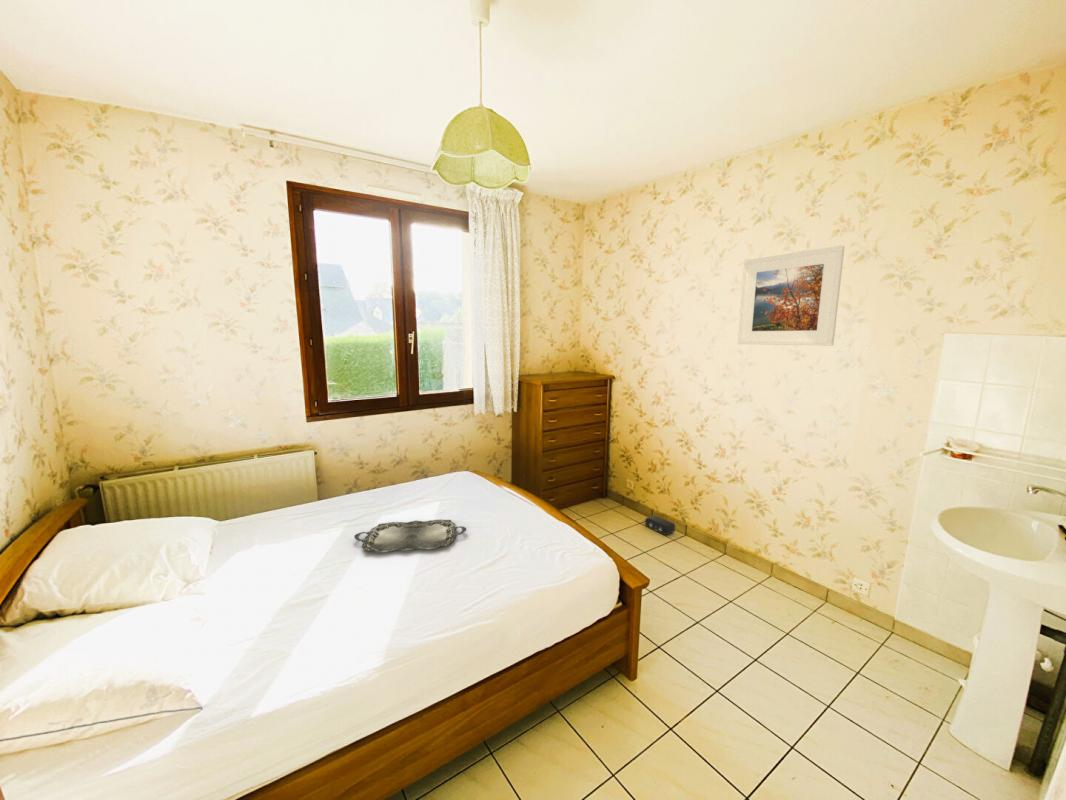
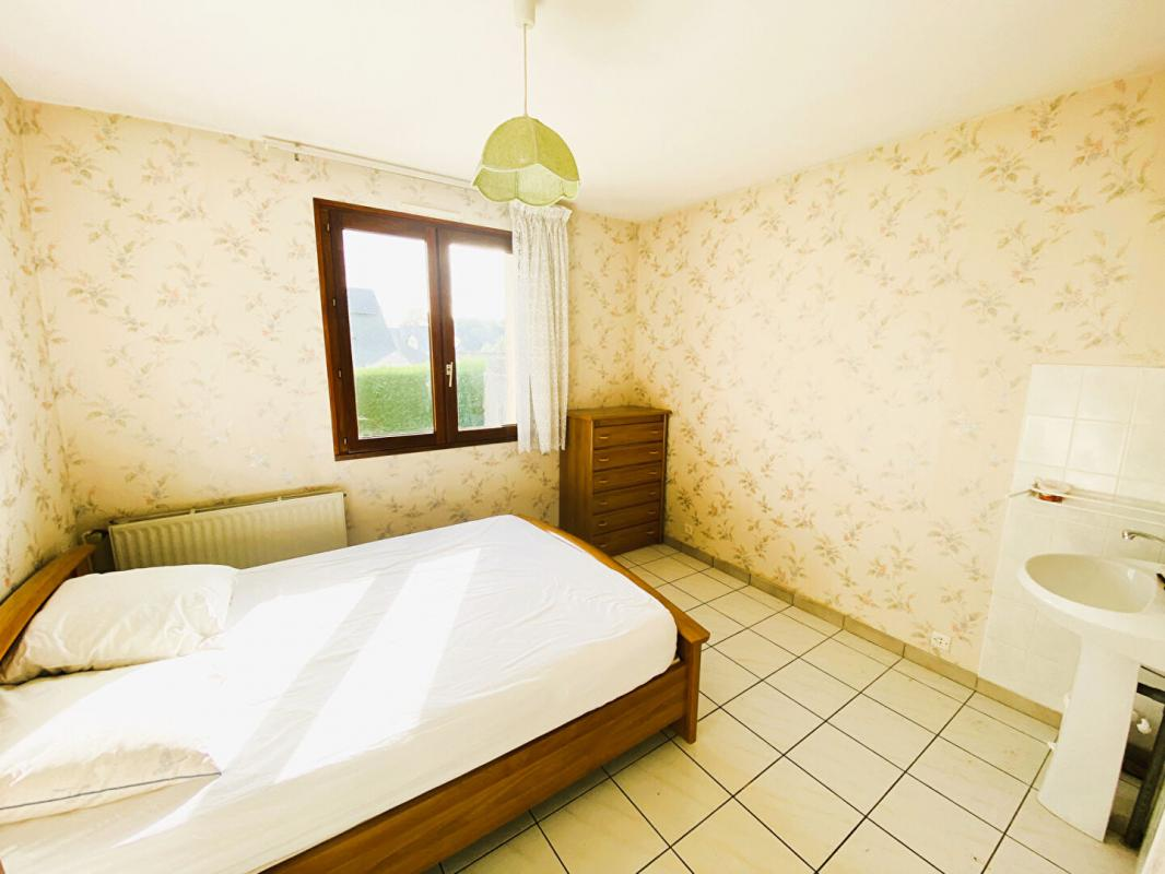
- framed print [737,245,845,347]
- serving tray [353,519,467,554]
- speaker [644,514,676,536]
